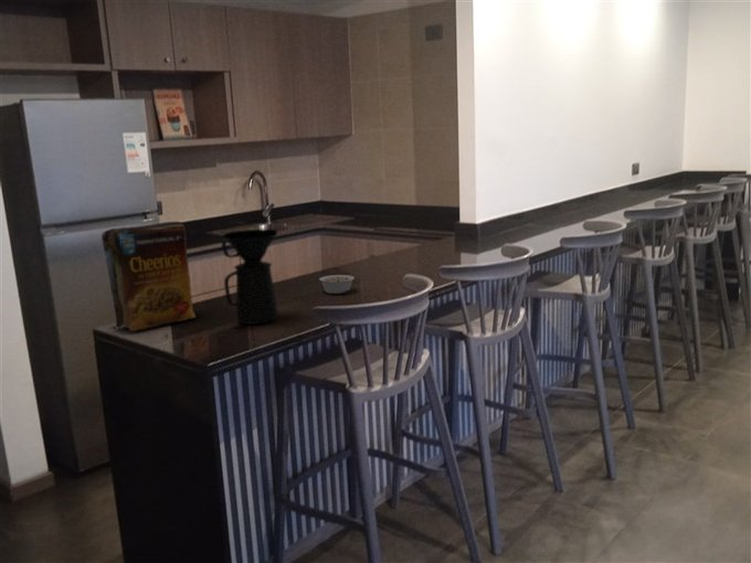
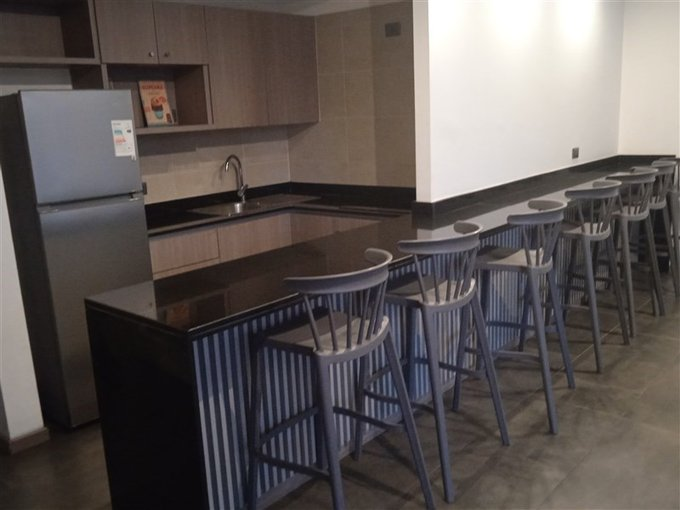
- legume [318,274,356,295]
- coffee maker [221,229,279,326]
- cereal box [101,221,197,333]
